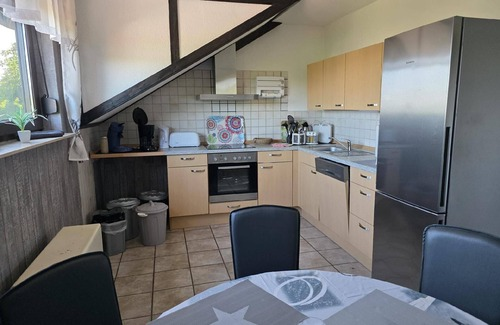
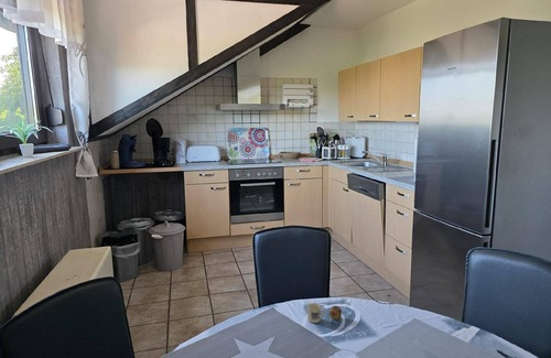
+ mug [306,302,343,324]
